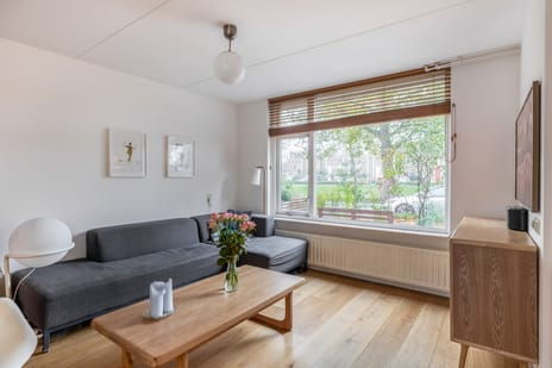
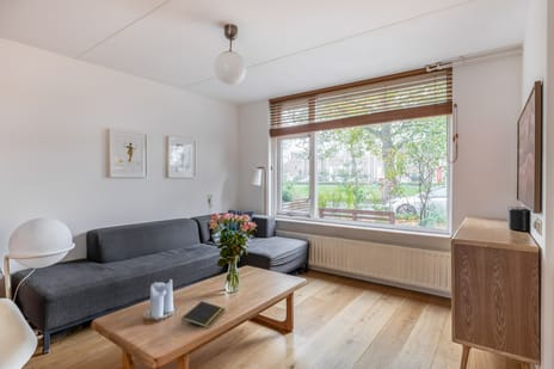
+ notepad [180,300,227,330]
